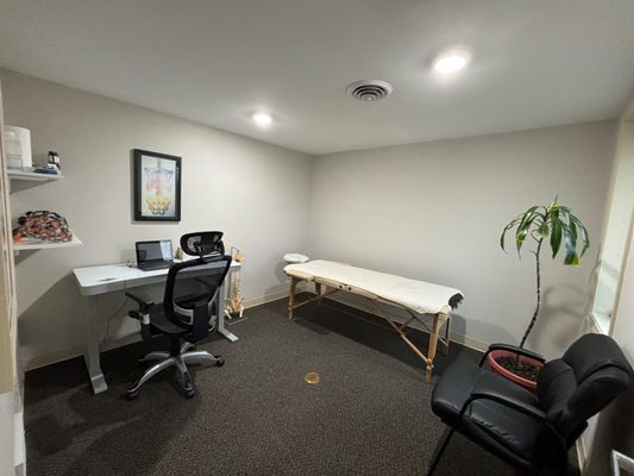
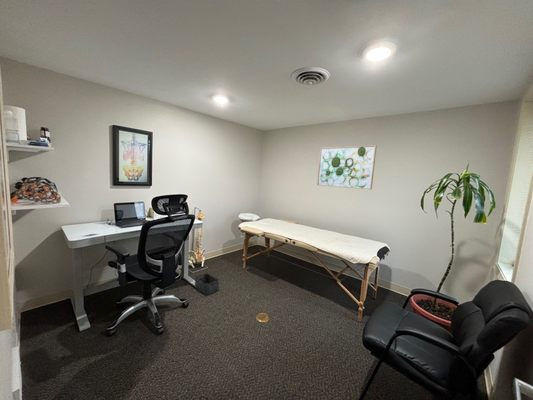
+ wall art [316,144,378,191]
+ storage bin [194,272,220,296]
